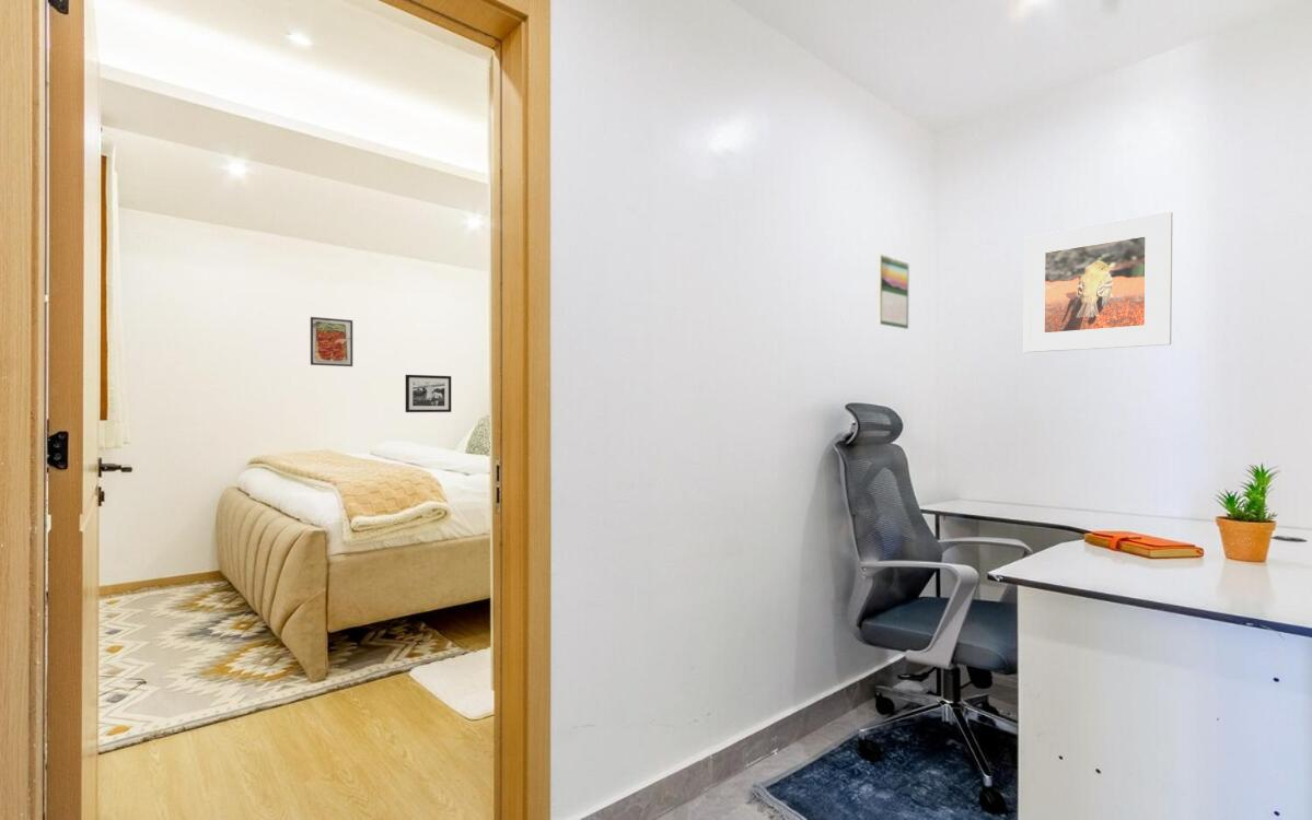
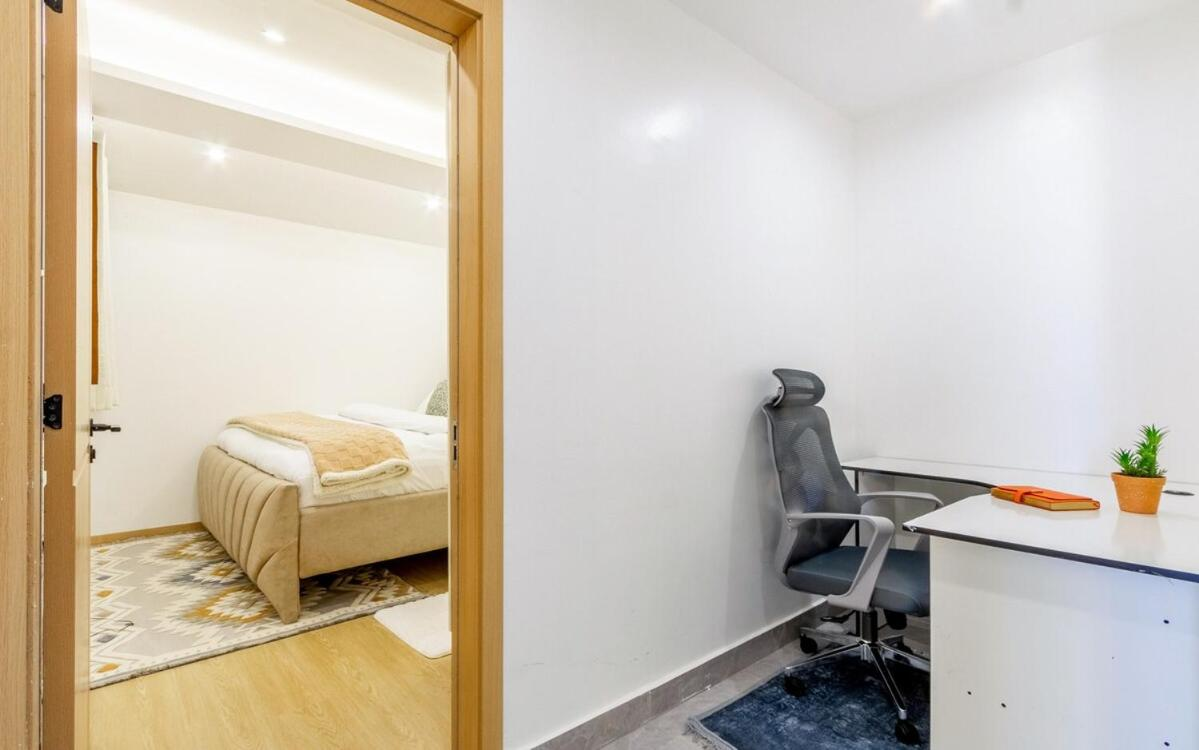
- calendar [878,254,909,330]
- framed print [310,316,353,367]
- picture frame [405,374,452,413]
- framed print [1023,210,1173,353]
